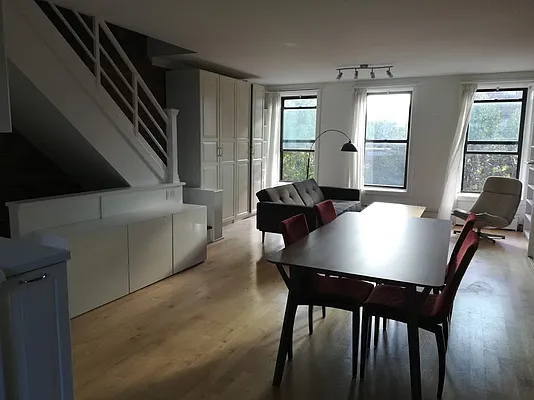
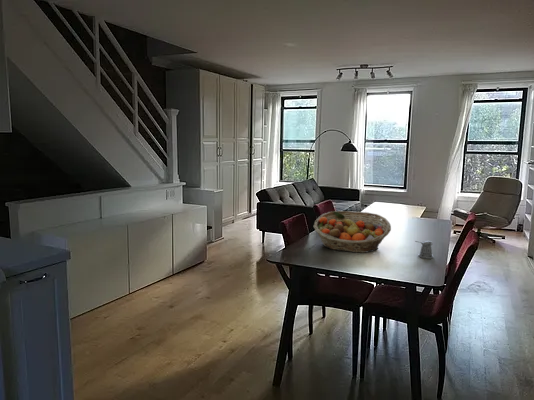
+ fruit basket [313,210,392,254]
+ pepper shaker [414,240,434,260]
